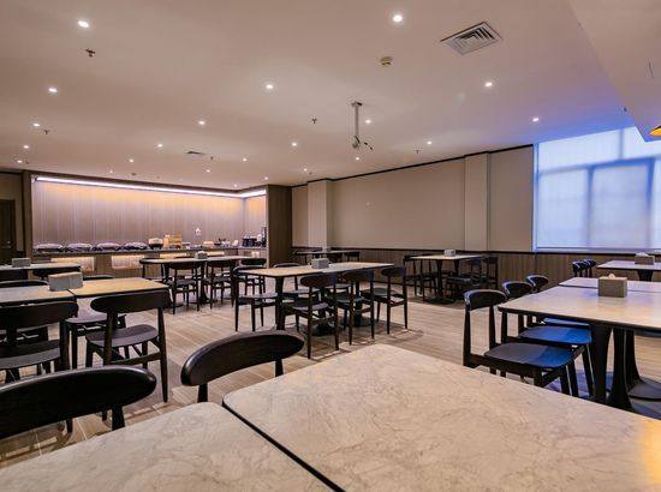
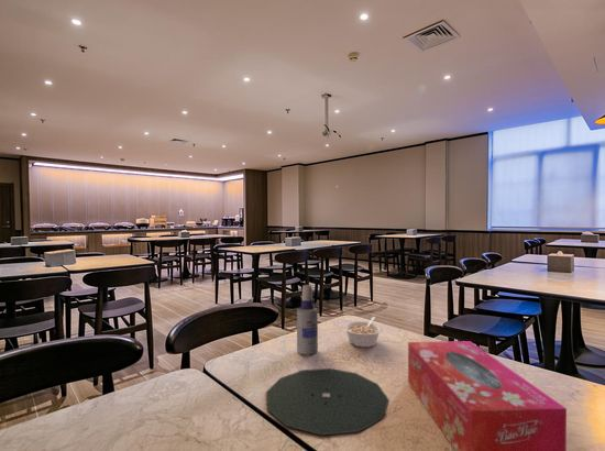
+ spray bottle [296,284,319,356]
+ plate [265,367,391,437]
+ legume [342,316,384,349]
+ tissue box [407,340,568,451]
